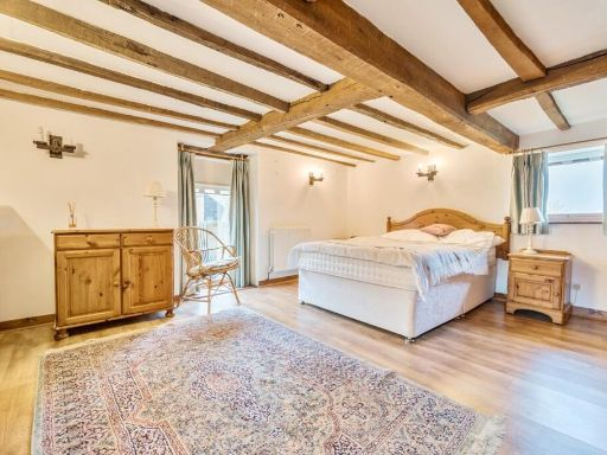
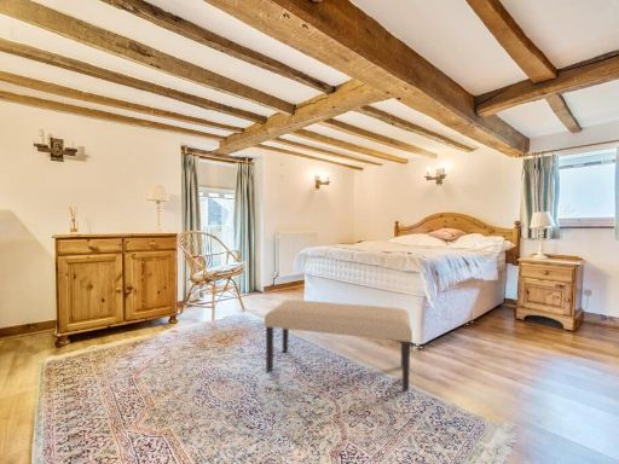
+ bench [264,298,413,392]
